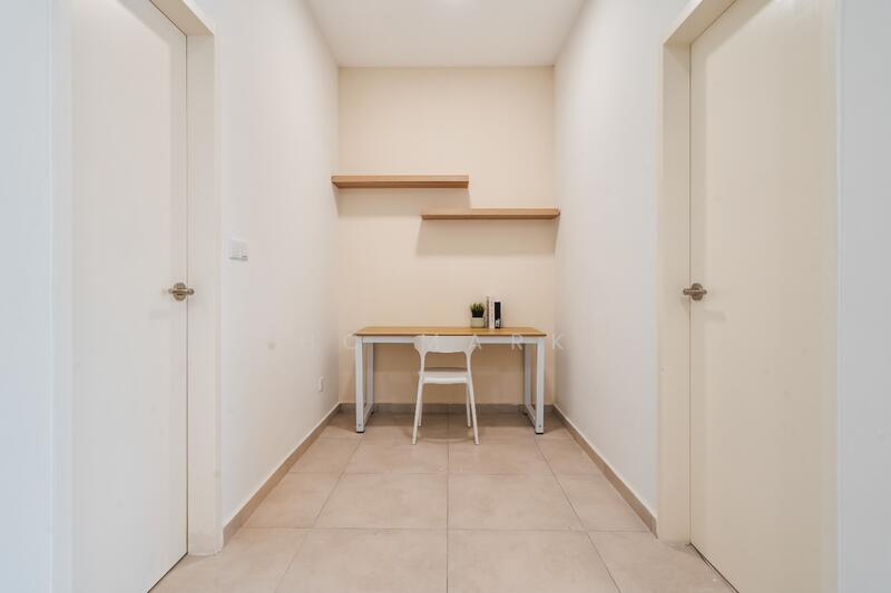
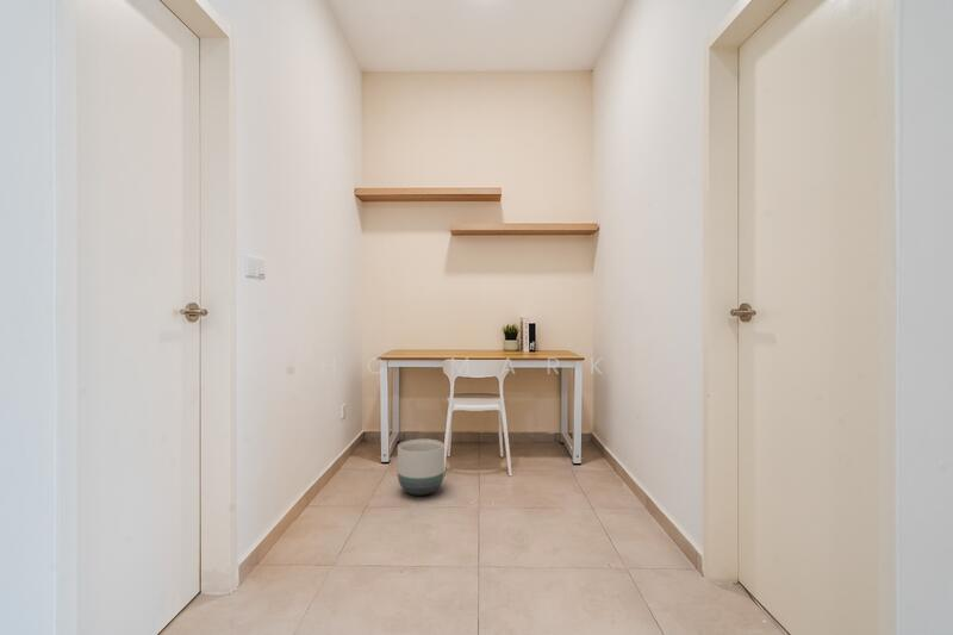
+ planter [397,438,446,497]
